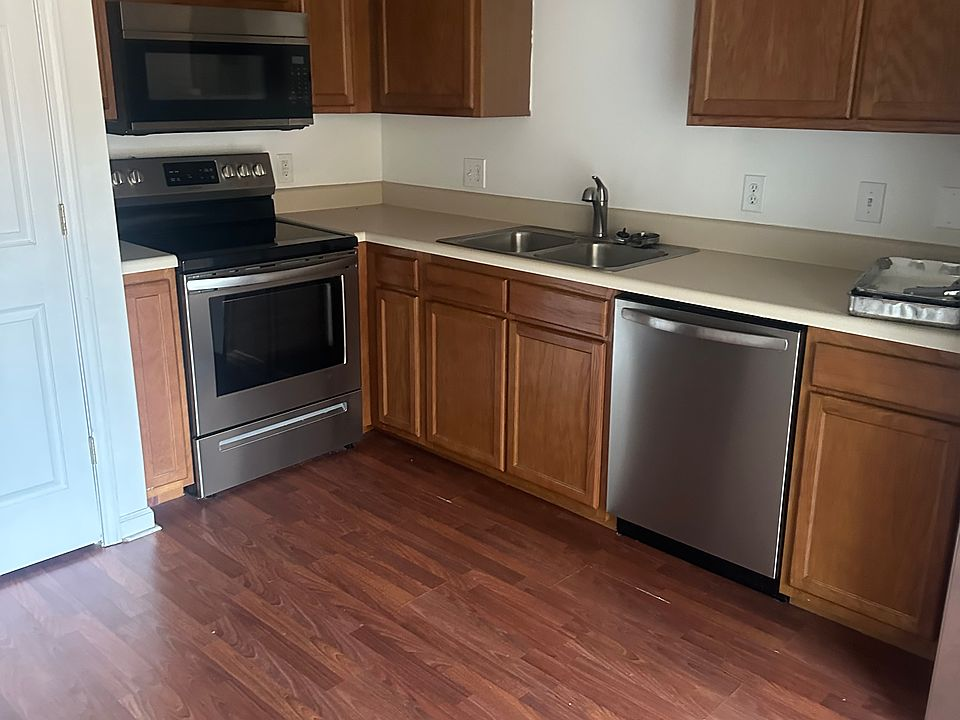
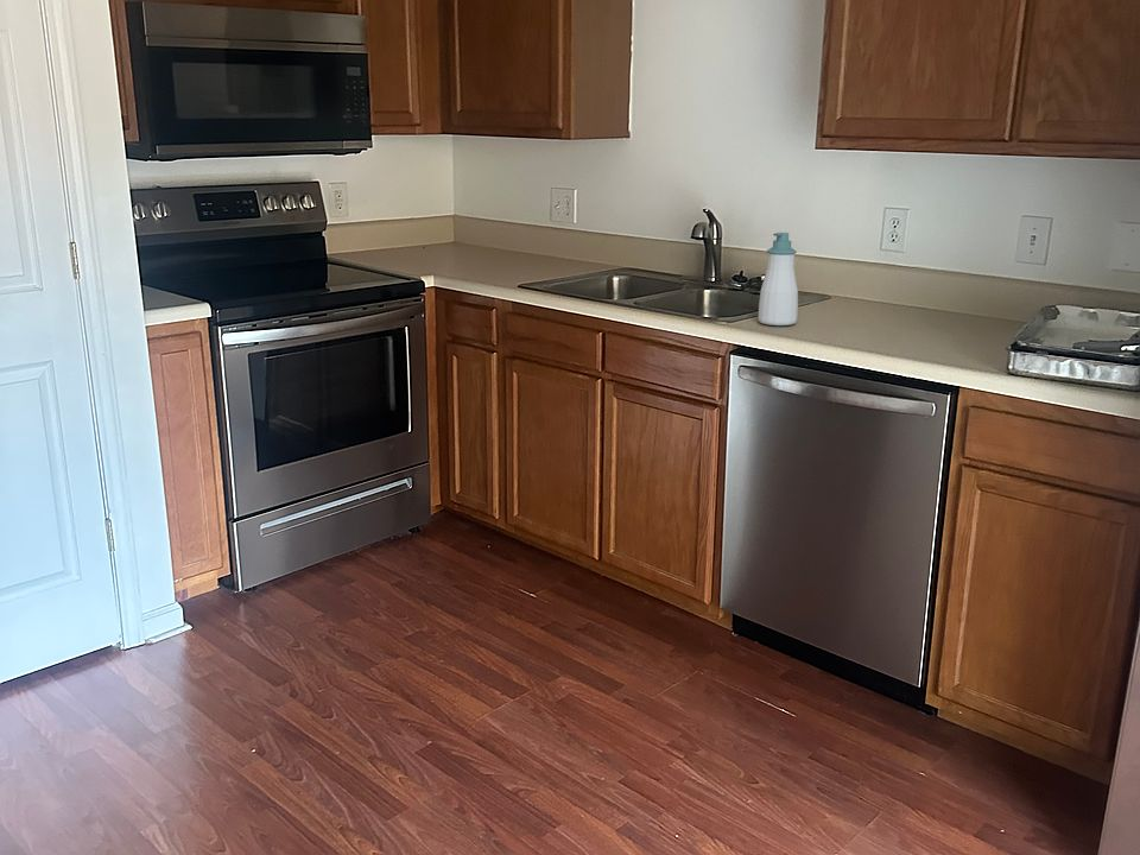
+ soap bottle [758,232,799,327]
